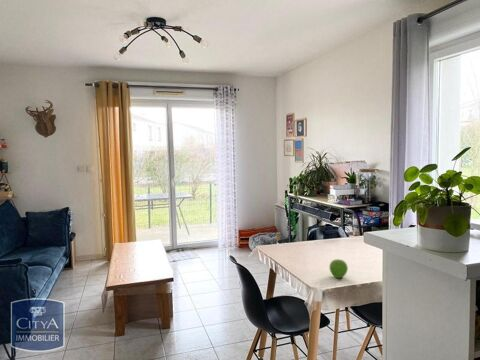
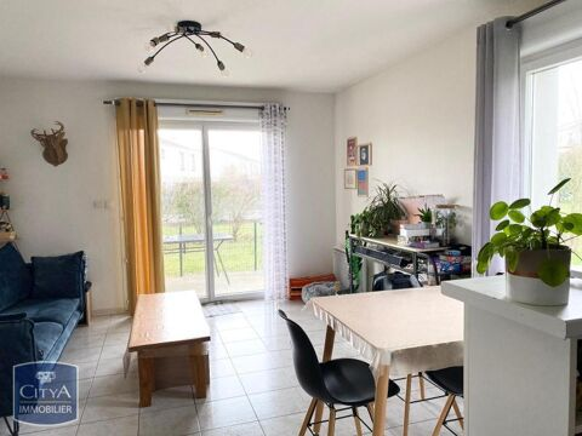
- fruit [328,258,349,279]
